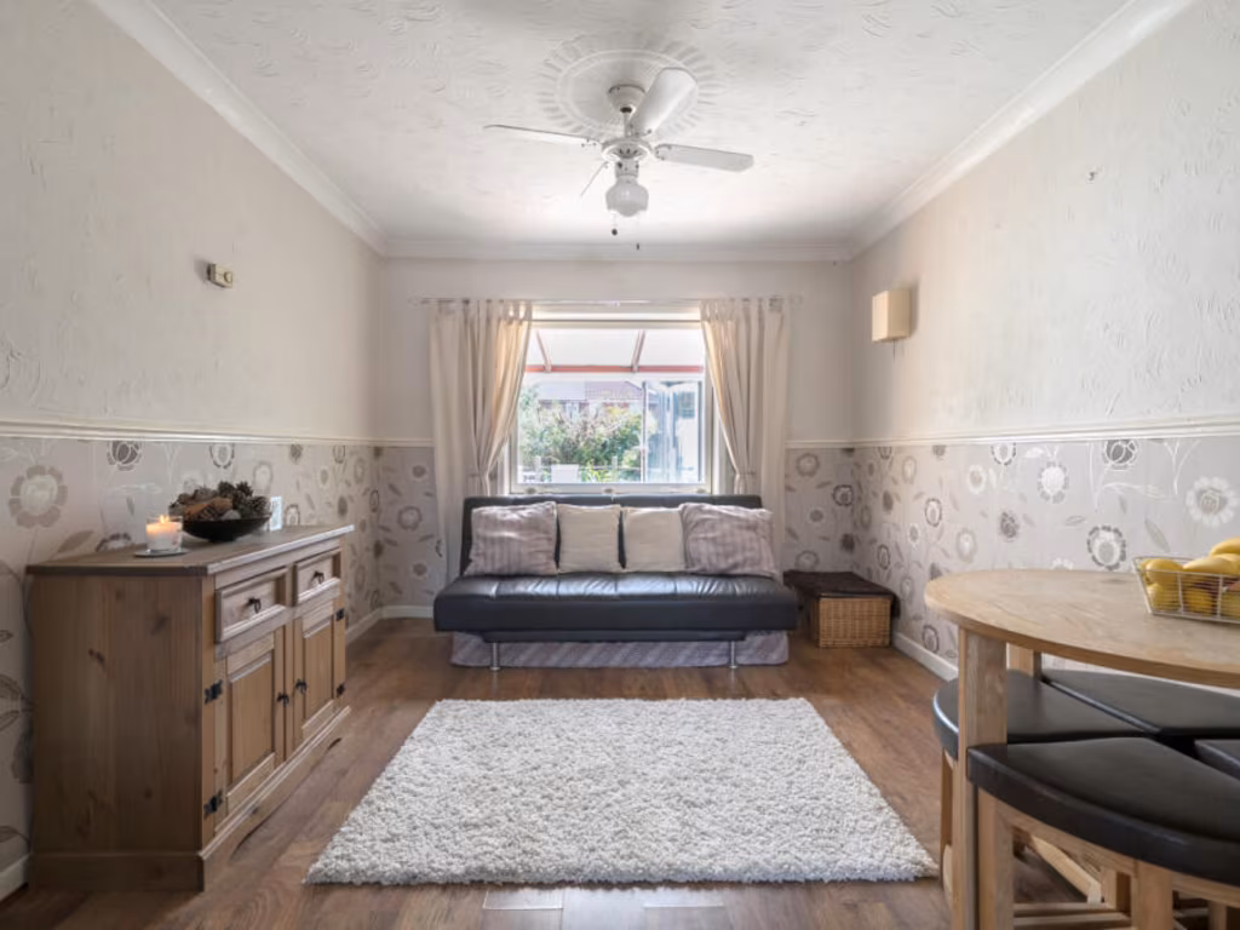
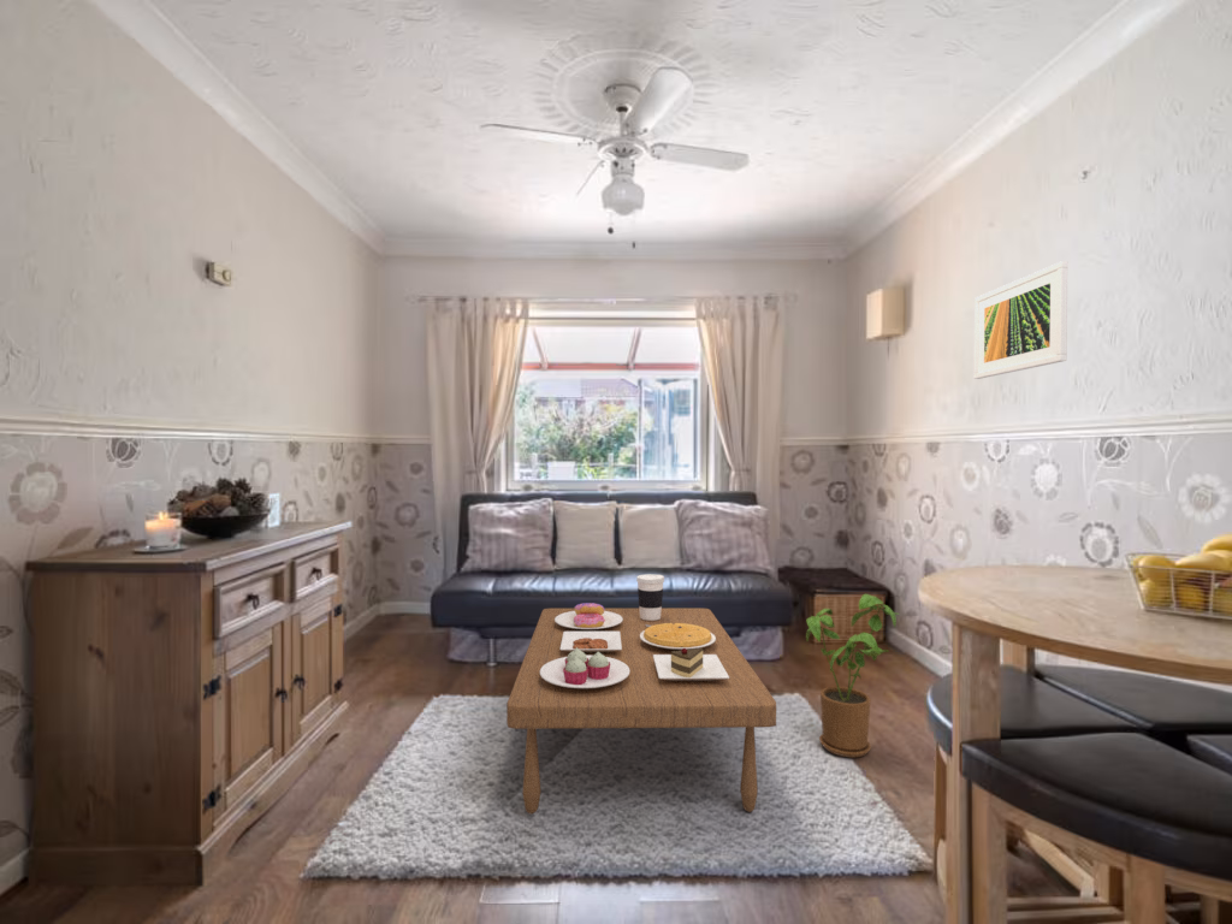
+ house plant [805,593,900,759]
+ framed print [973,260,1068,380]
+ coffee table [505,573,777,816]
